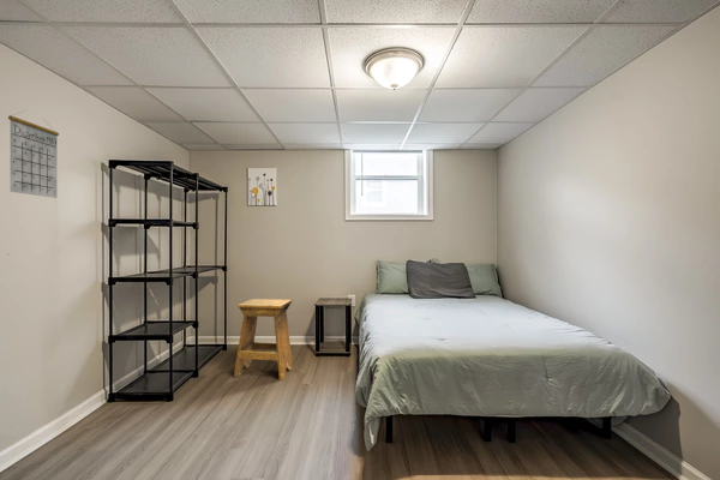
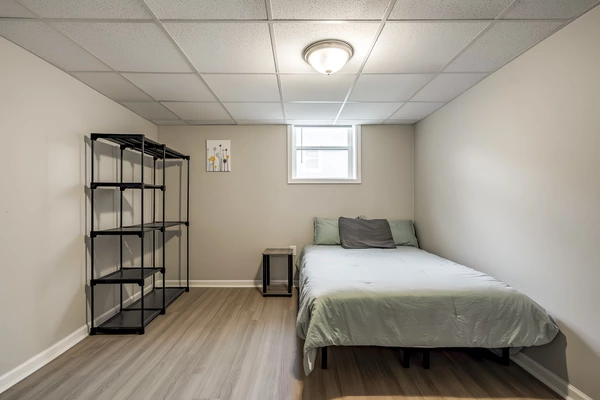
- calendar [7,109,60,199]
- stool [233,298,294,382]
